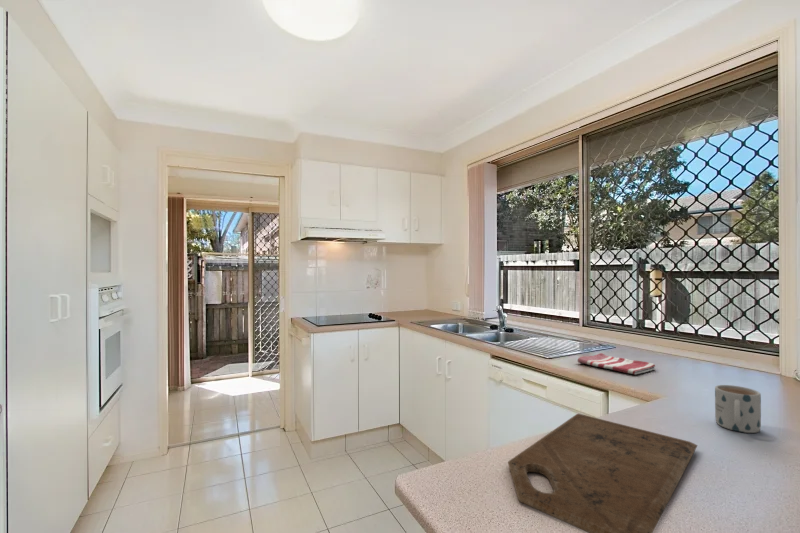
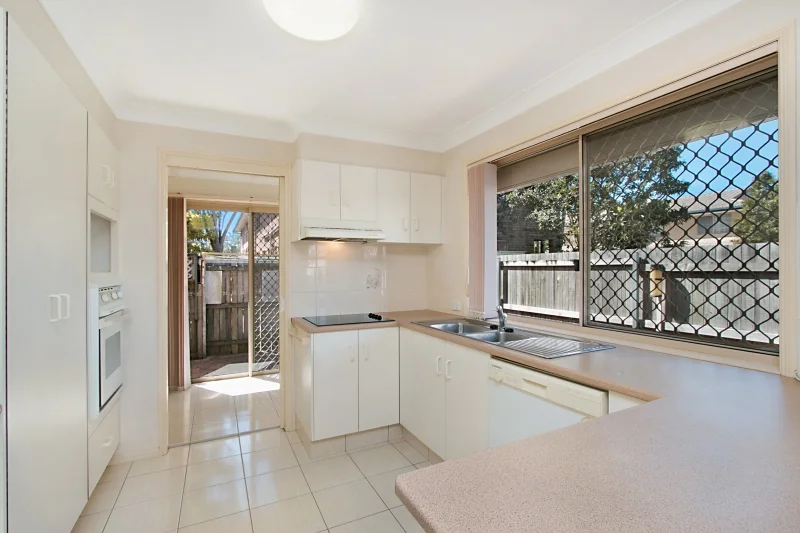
- mug [714,384,762,434]
- cutting board [507,413,699,533]
- dish towel [577,352,657,376]
